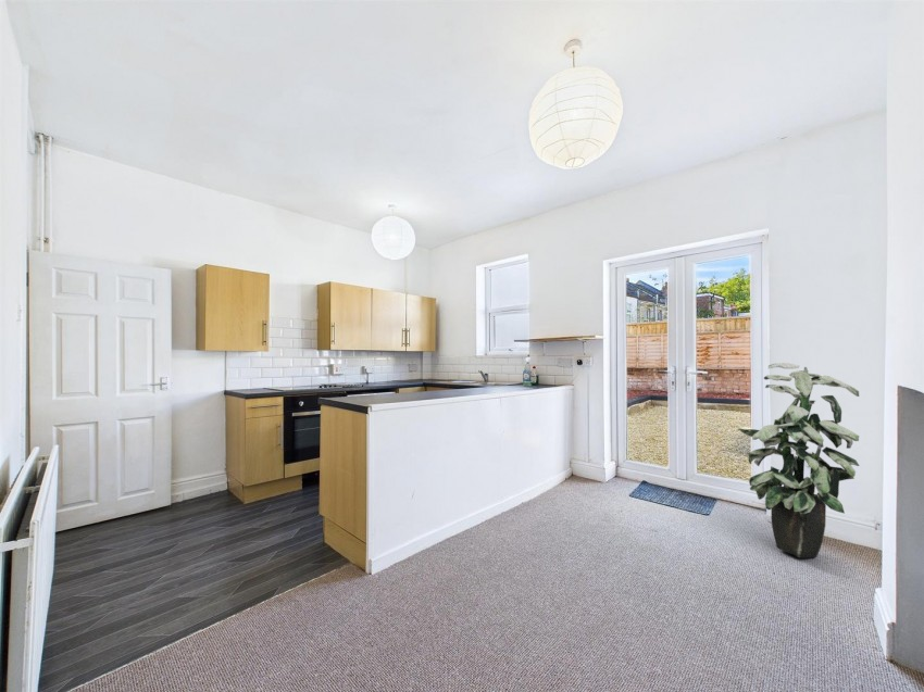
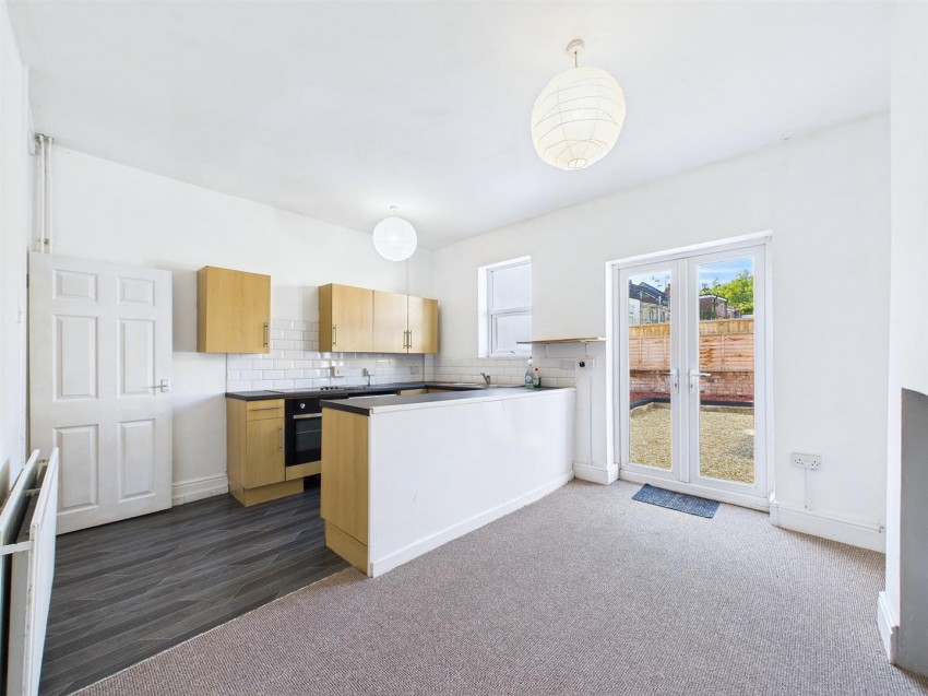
- indoor plant [736,362,861,559]
